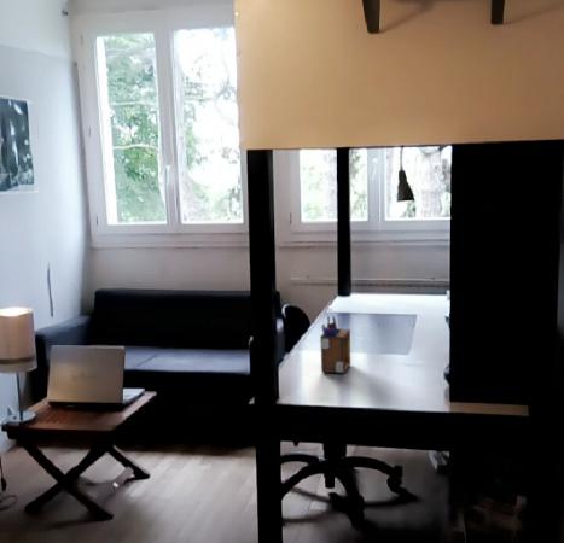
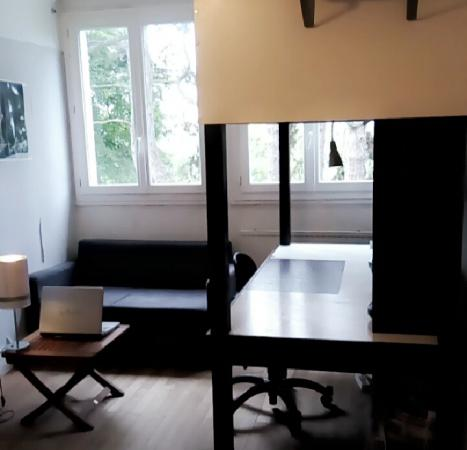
- desk organizer [319,315,351,375]
